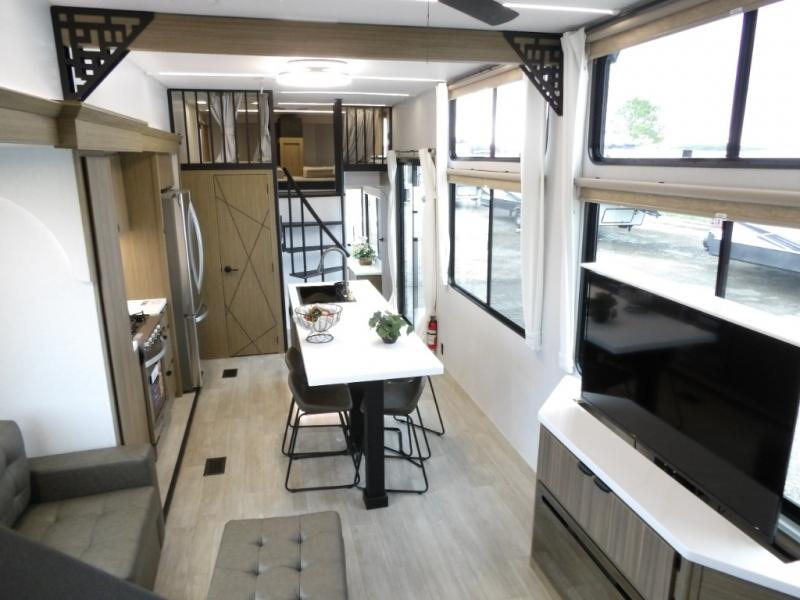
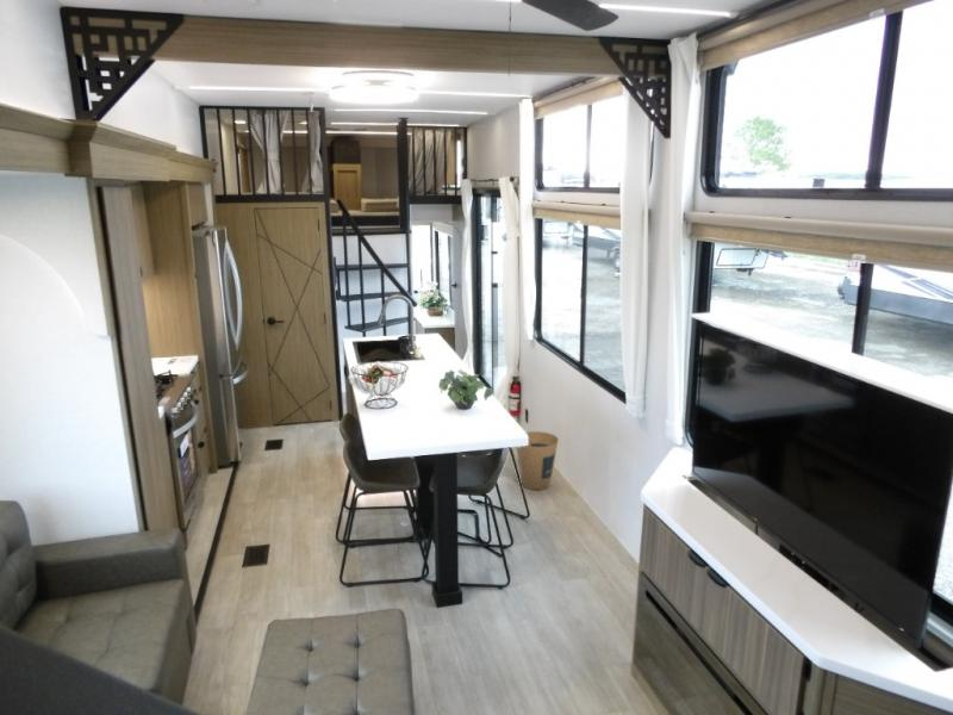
+ trash can [516,430,560,491]
